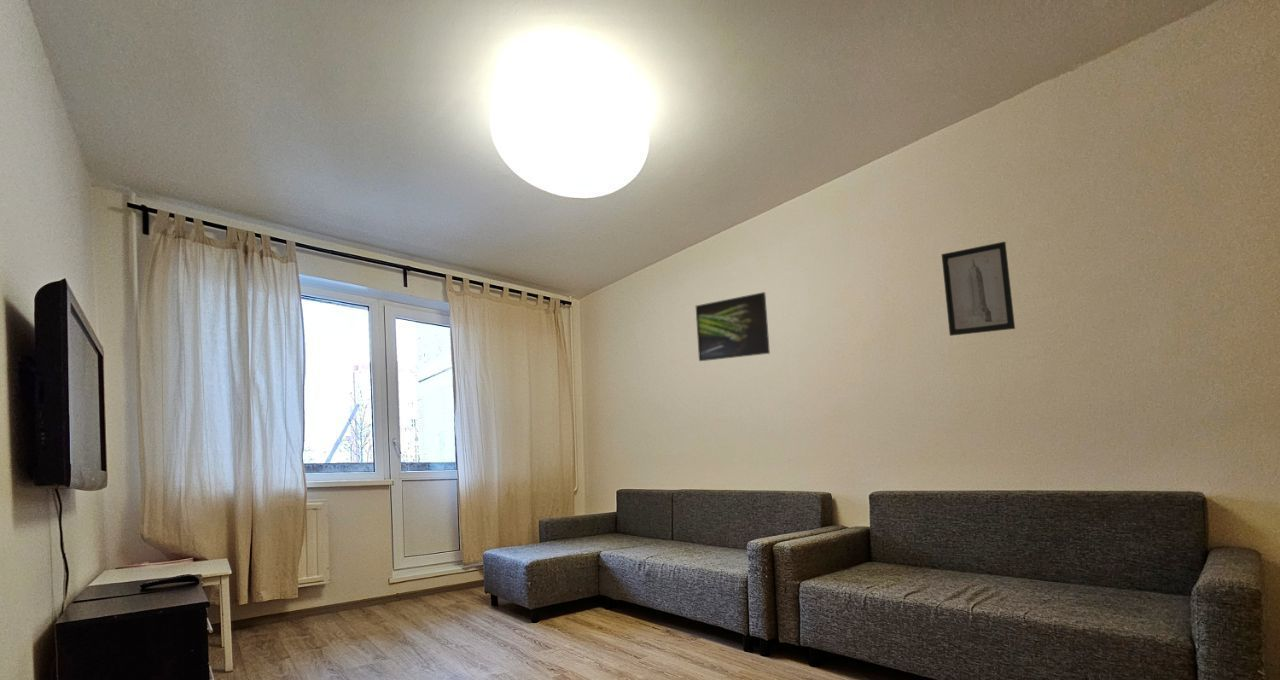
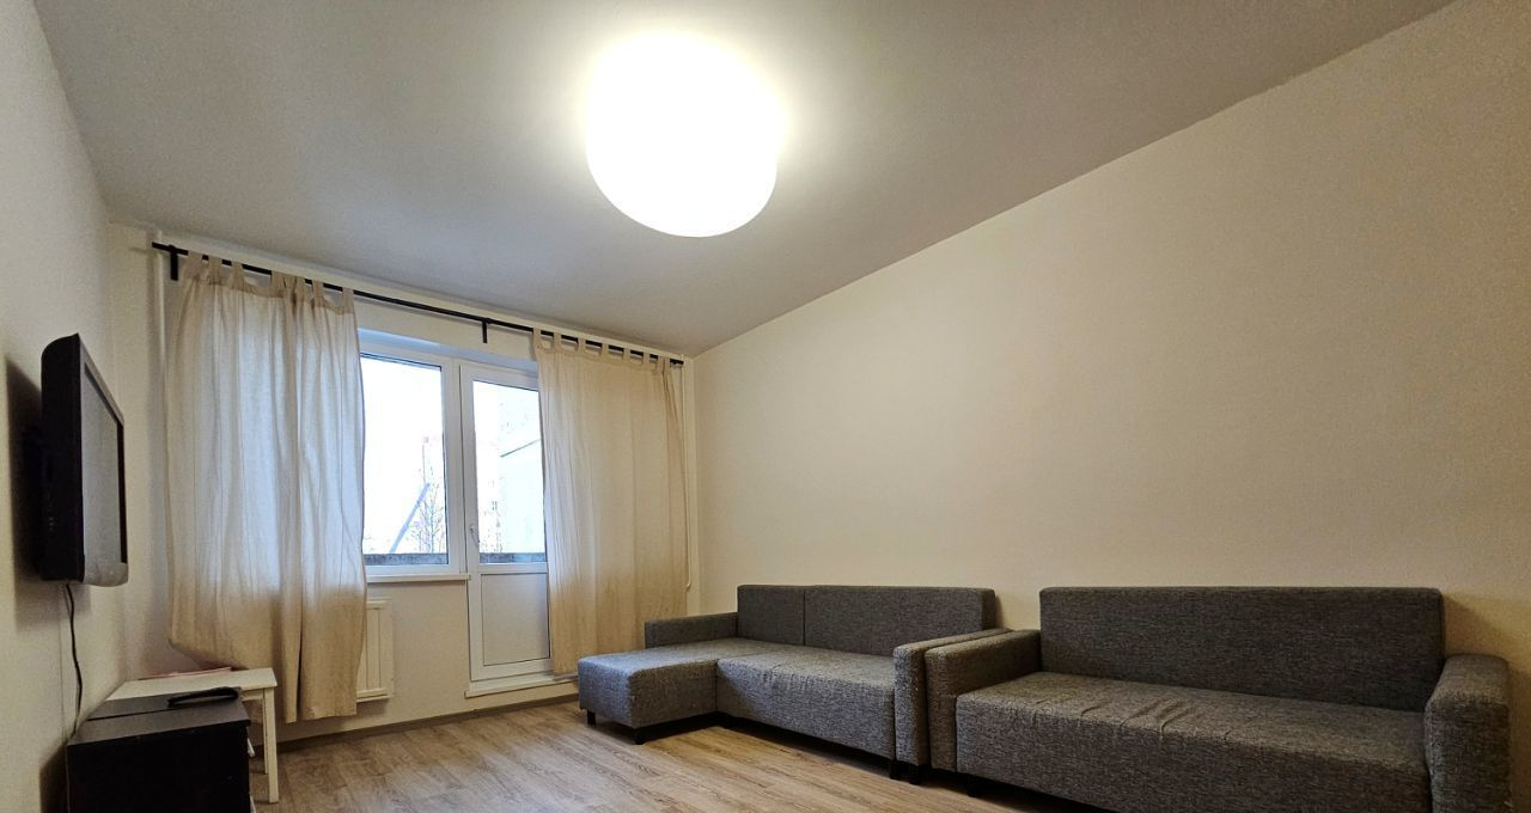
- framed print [695,291,771,362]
- wall art [941,241,1016,337]
